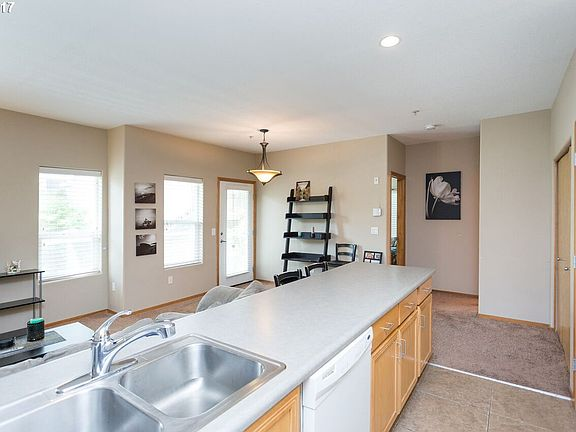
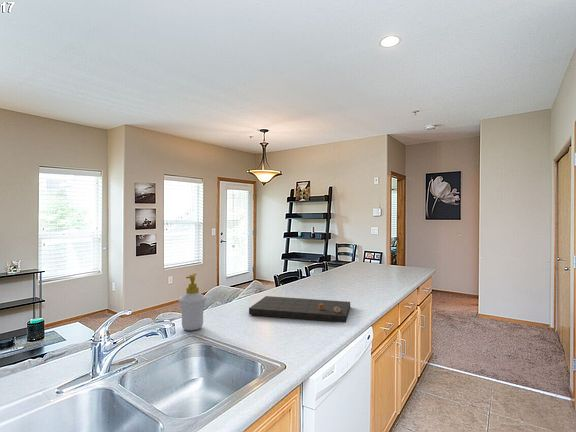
+ cutting board [248,295,351,324]
+ soap bottle [177,273,208,331]
